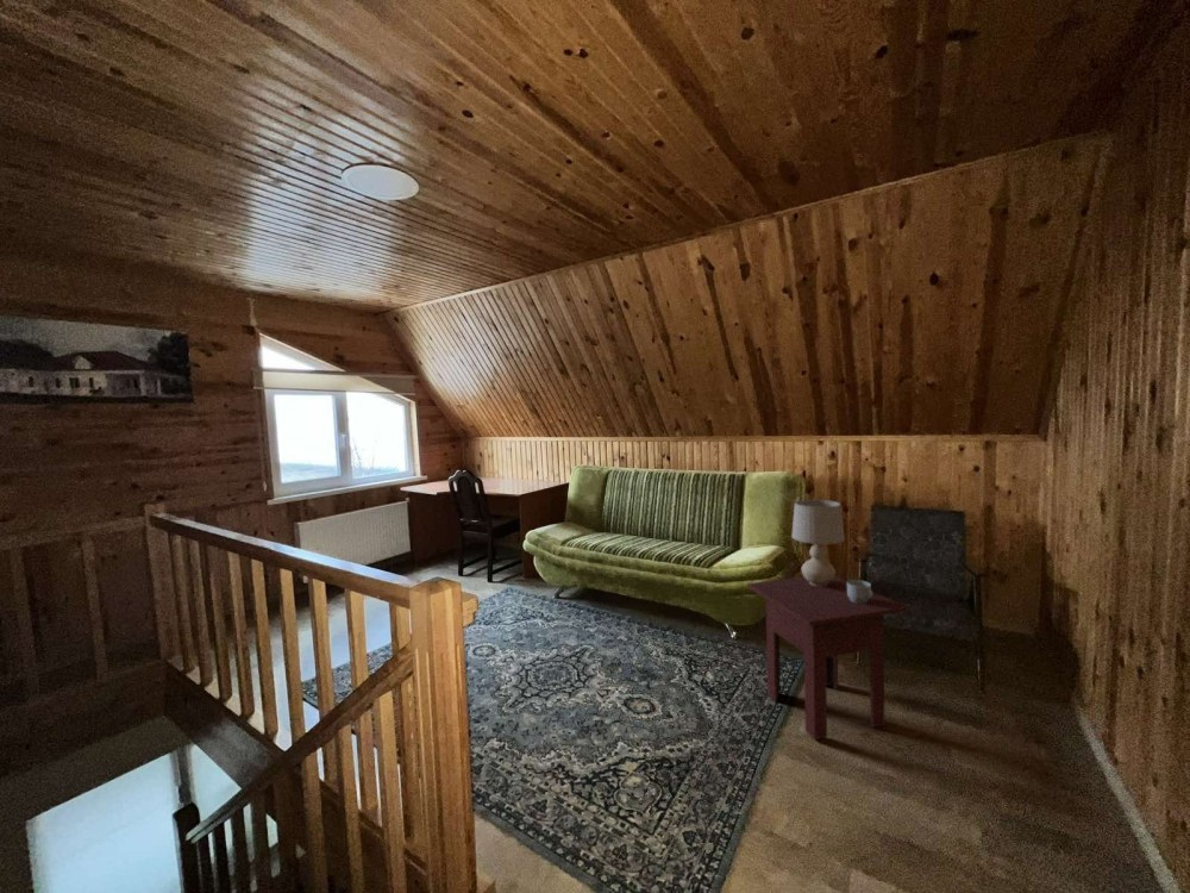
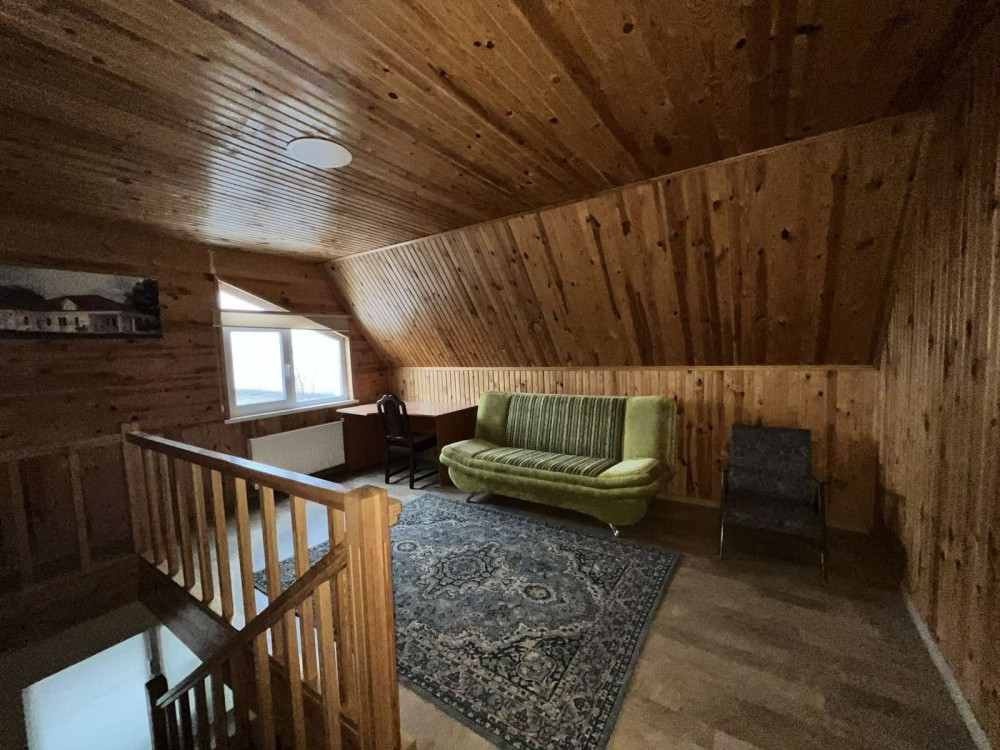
- table lamp [790,499,846,586]
- mug [847,579,873,604]
- side table [746,575,909,741]
